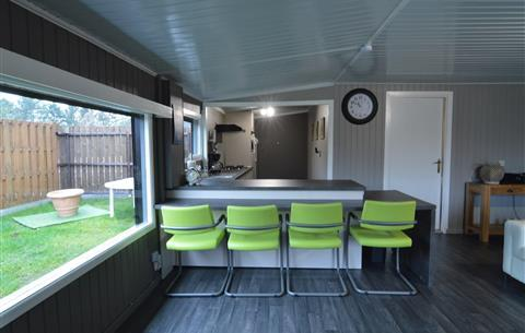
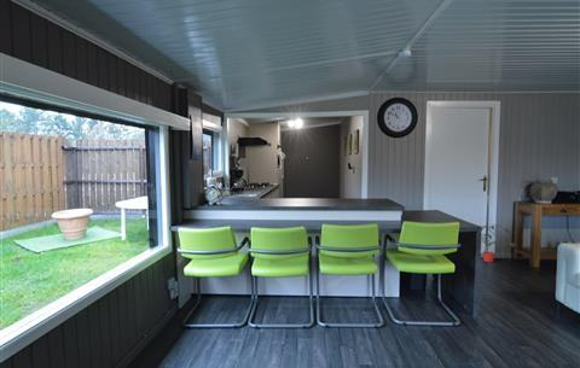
+ potted plant [480,223,518,263]
